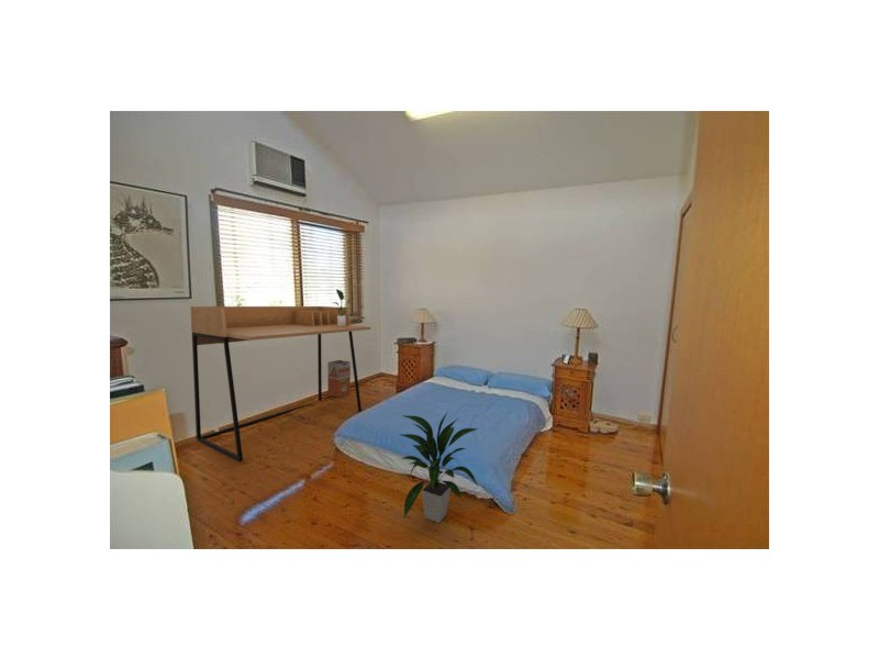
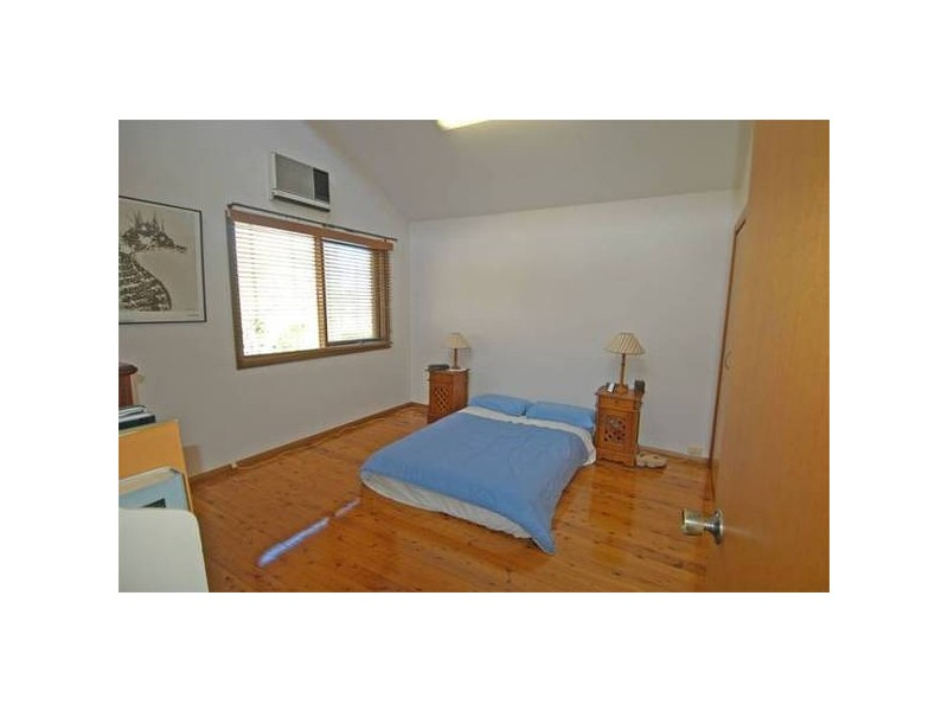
- potted plant [331,288,352,327]
- indoor plant [398,412,479,524]
- waste bin [326,359,352,399]
- desk [190,305,371,462]
